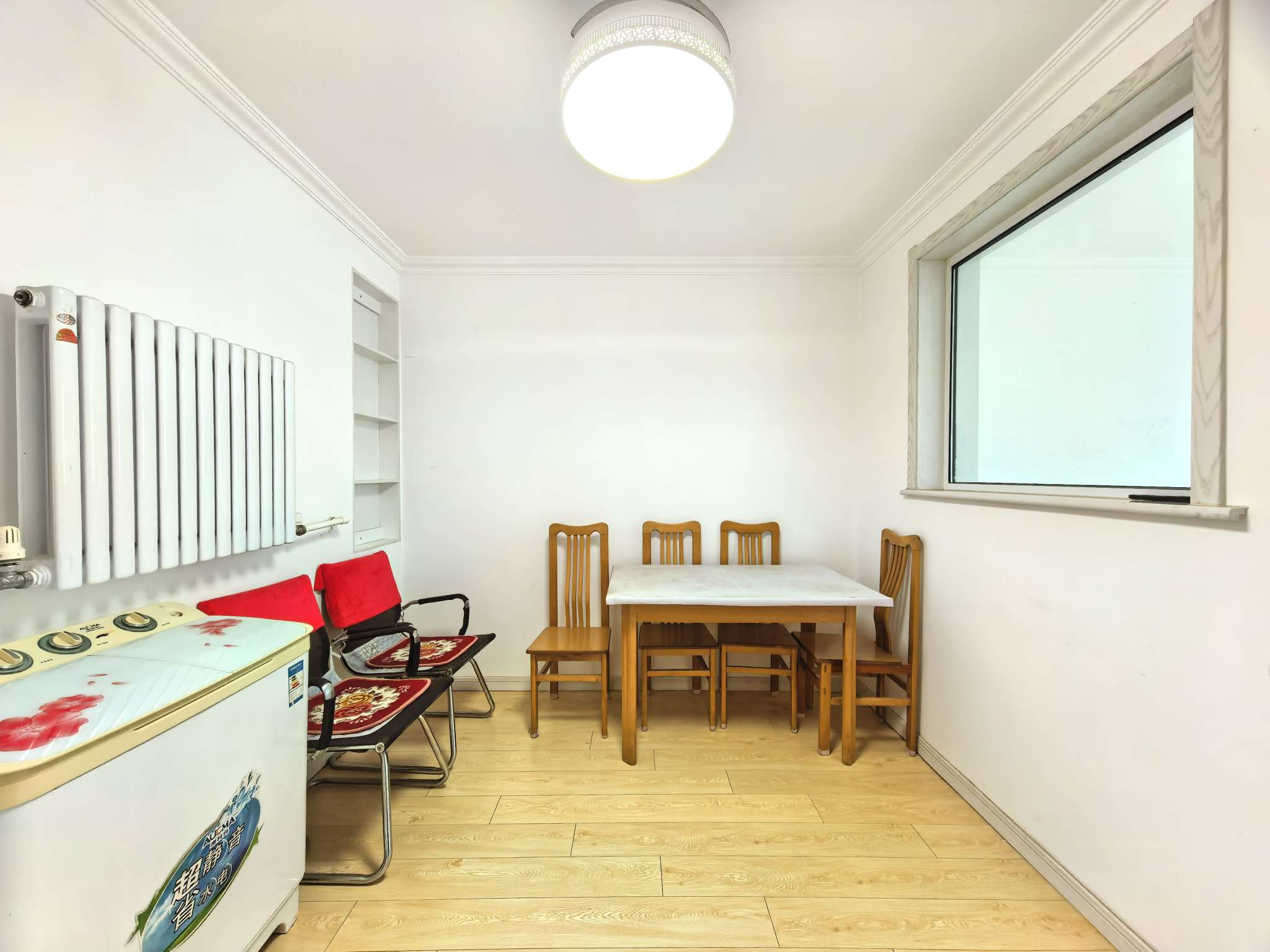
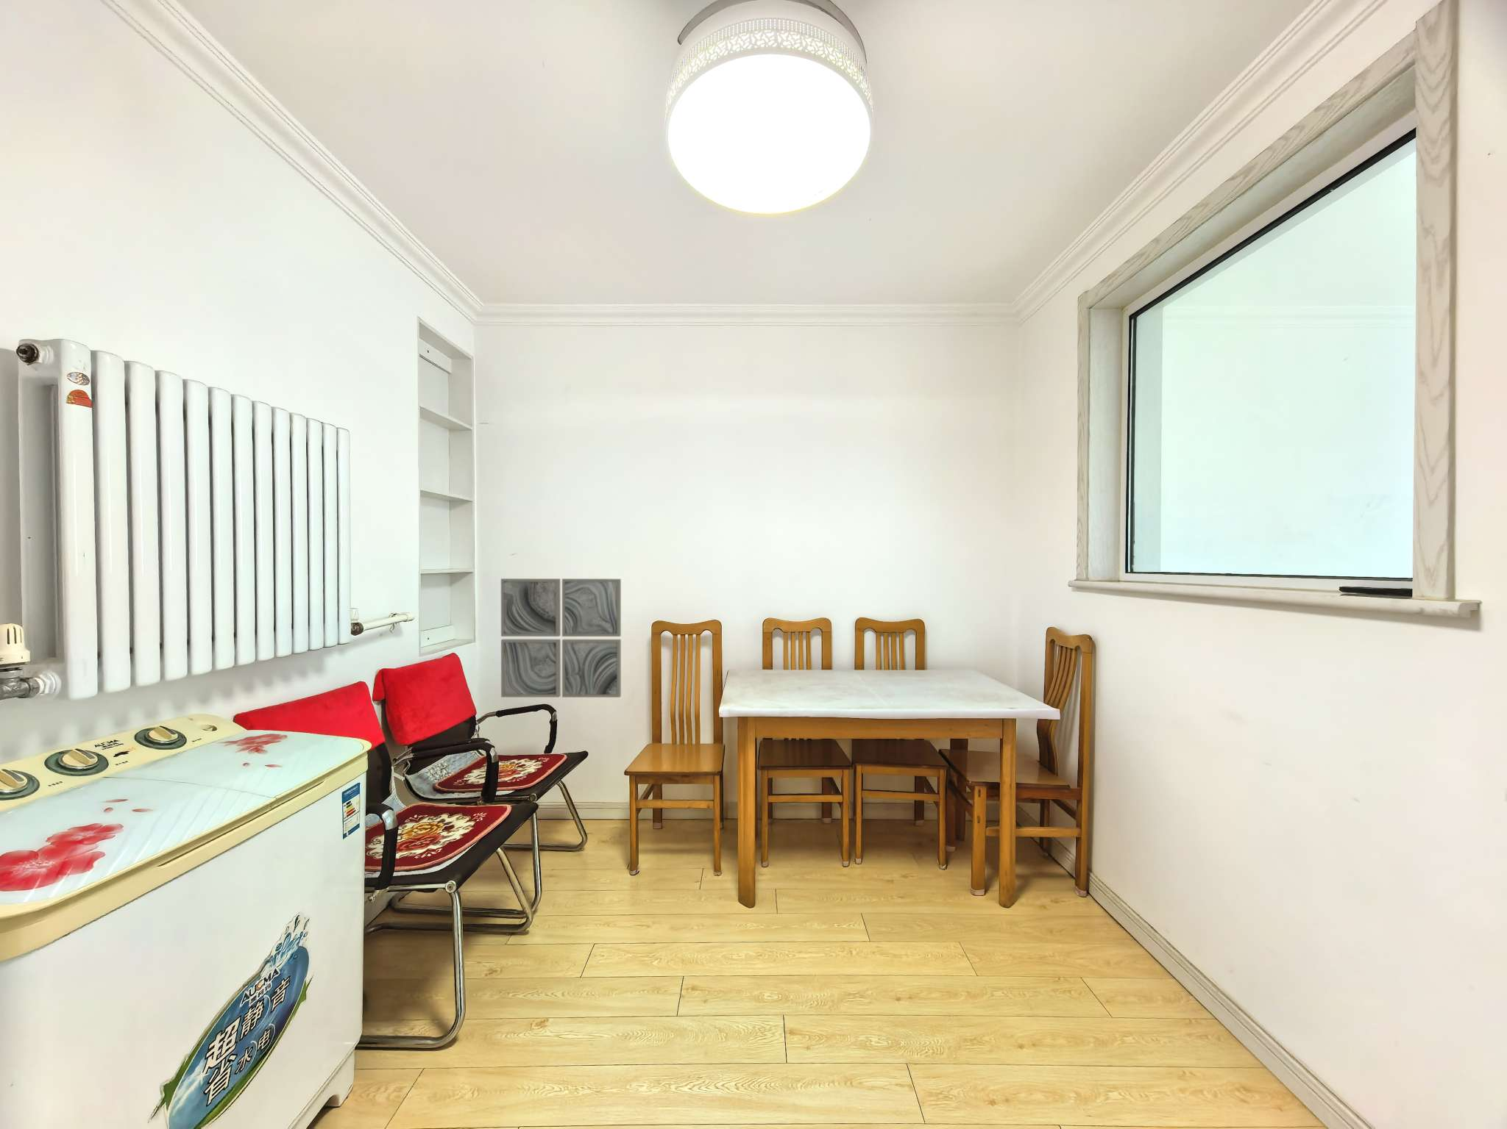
+ wall art [501,578,622,699]
